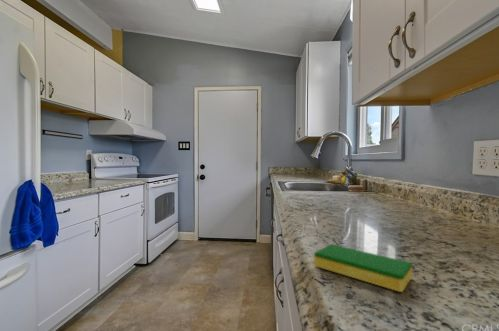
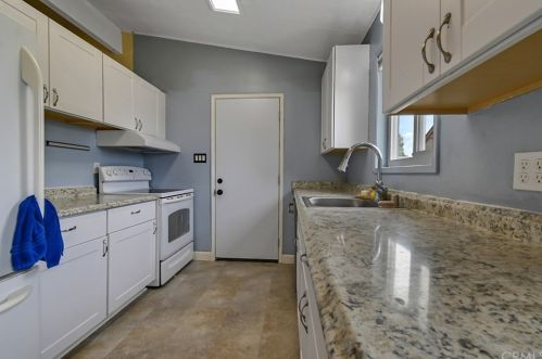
- dish sponge [313,243,413,293]
